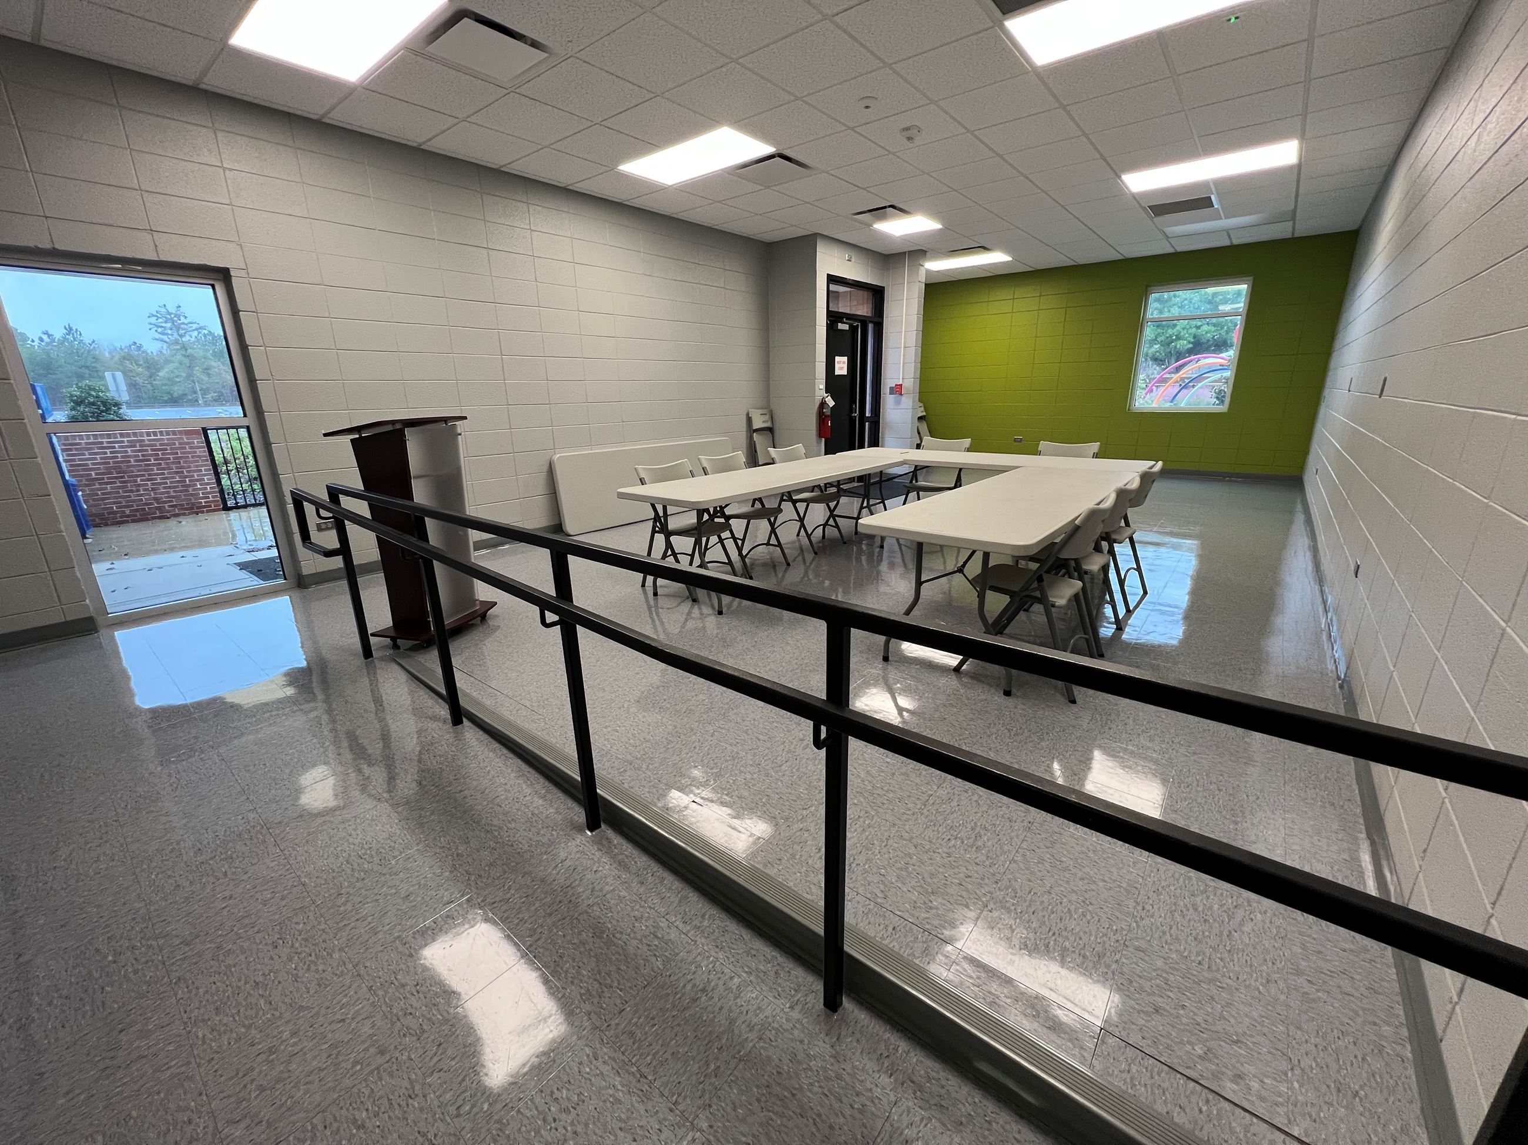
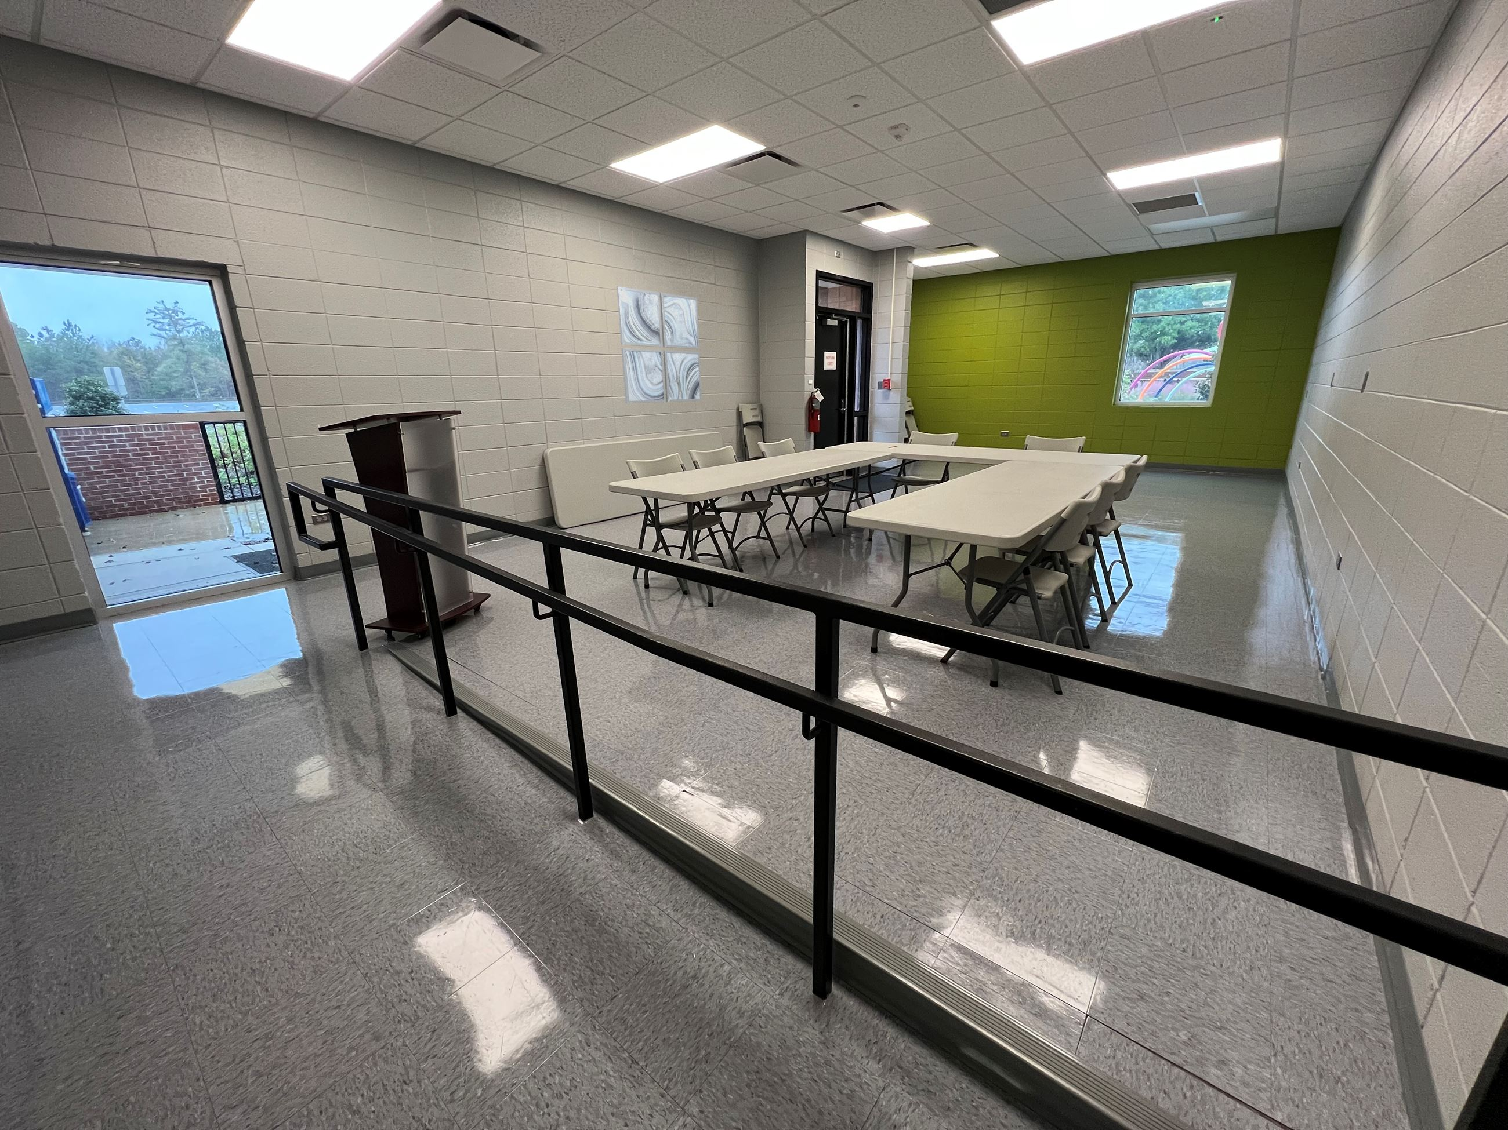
+ wall art [616,286,703,404]
